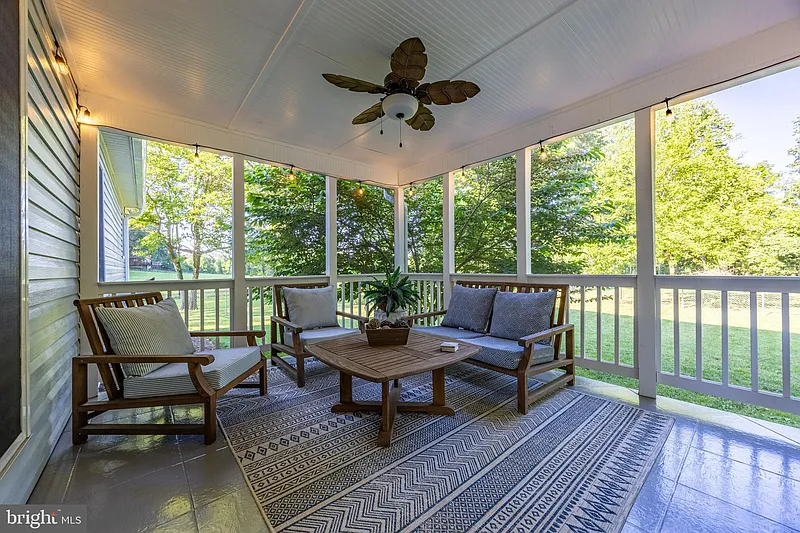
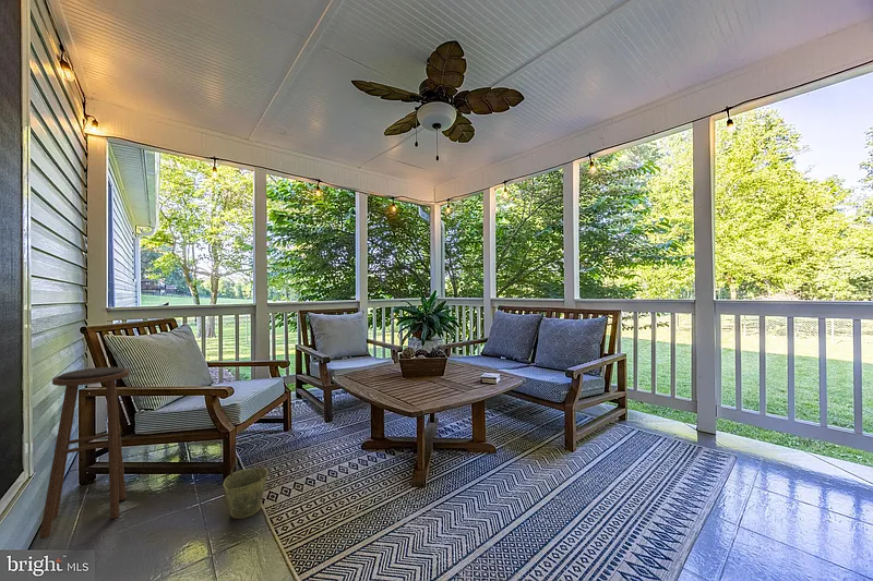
+ bucket [223,453,270,520]
+ stool [38,366,131,540]
